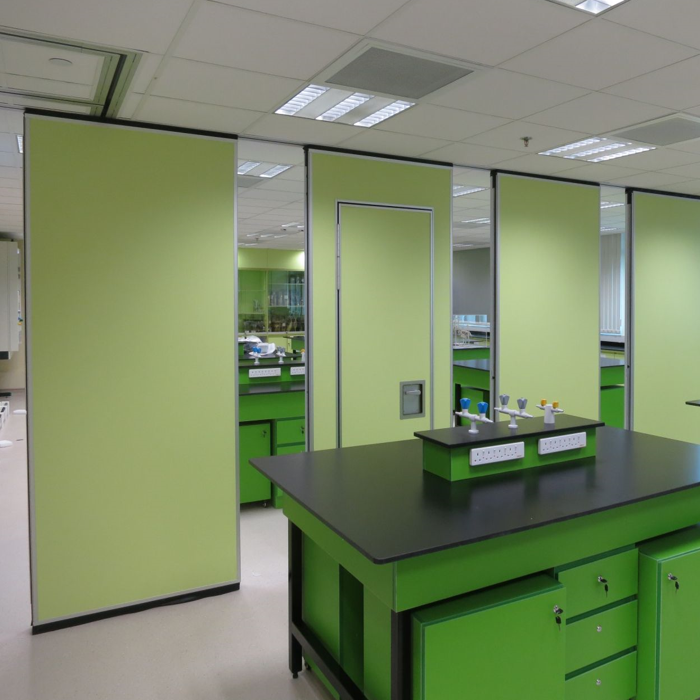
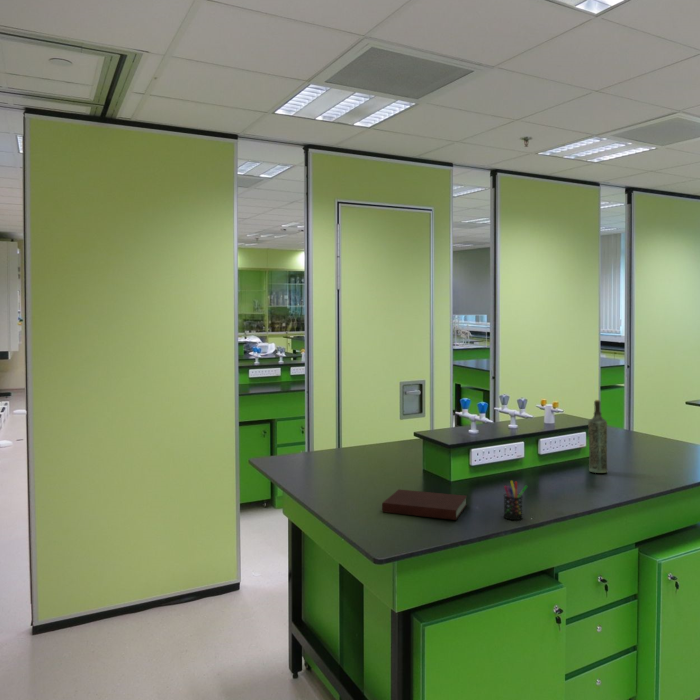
+ pen holder [503,480,528,521]
+ bottle [587,399,608,474]
+ notebook [381,488,468,521]
